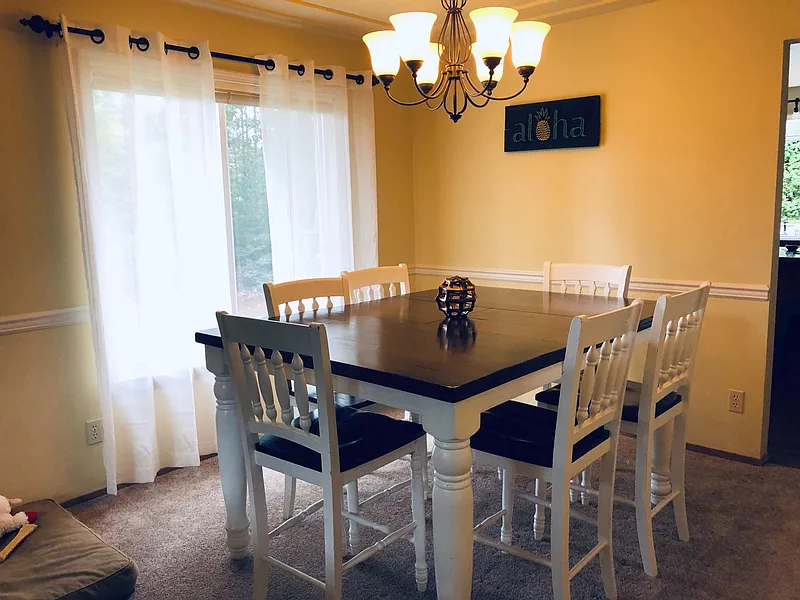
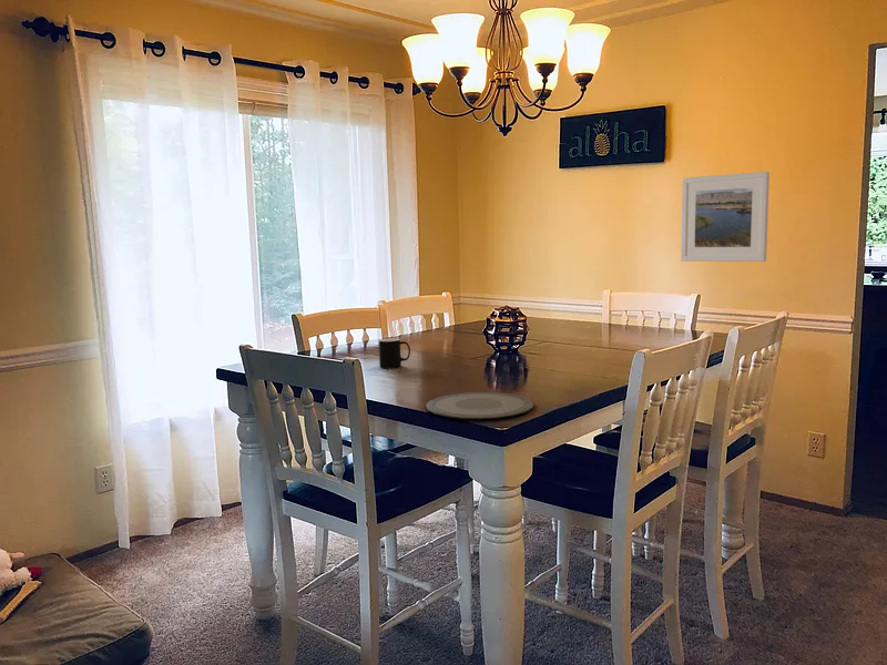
+ cup [378,337,411,369]
+ plate [425,391,534,420]
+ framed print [680,171,771,263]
